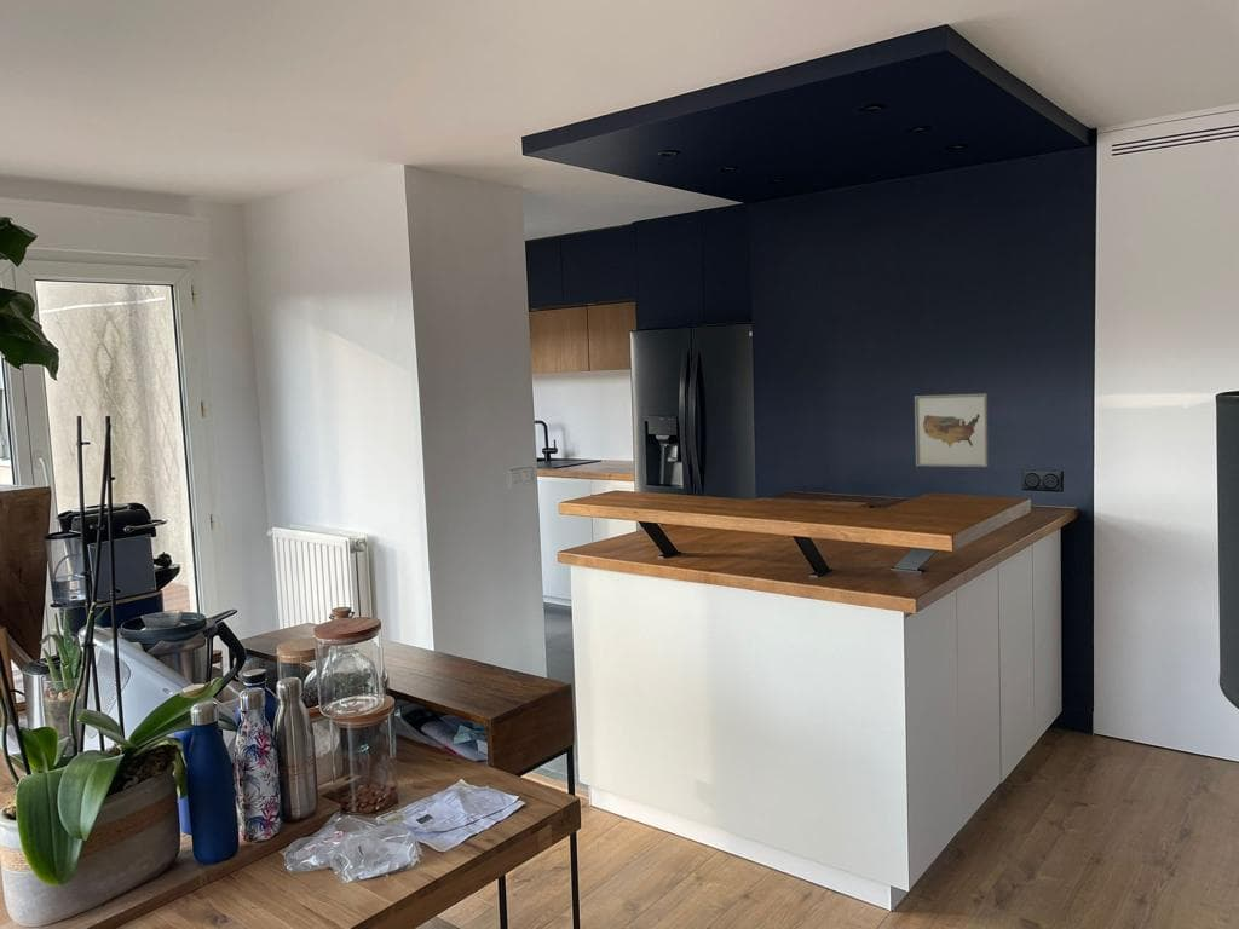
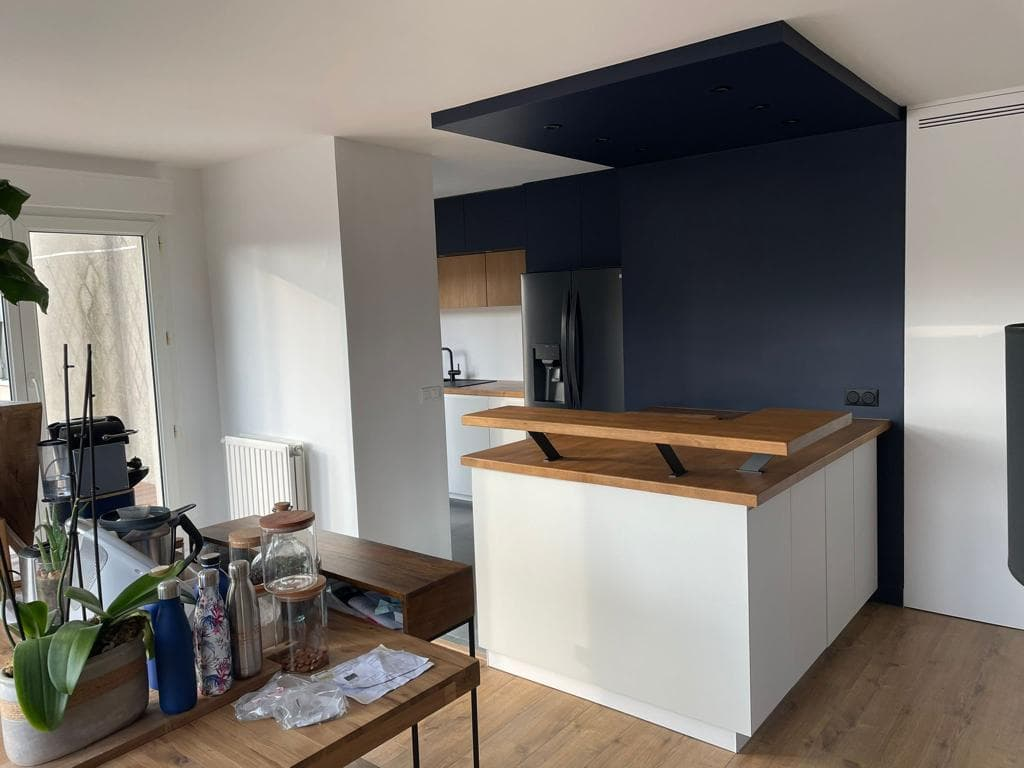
- wall art [914,392,990,468]
